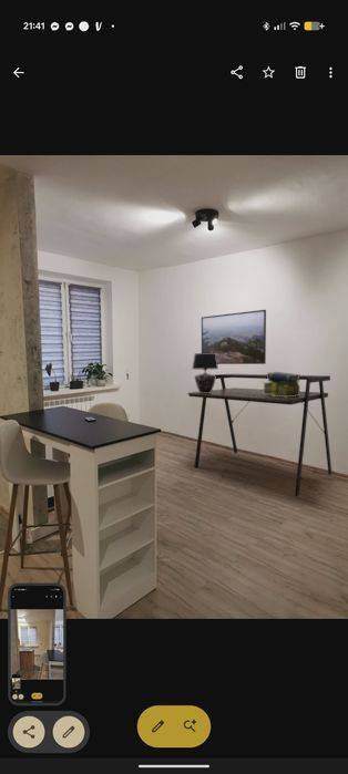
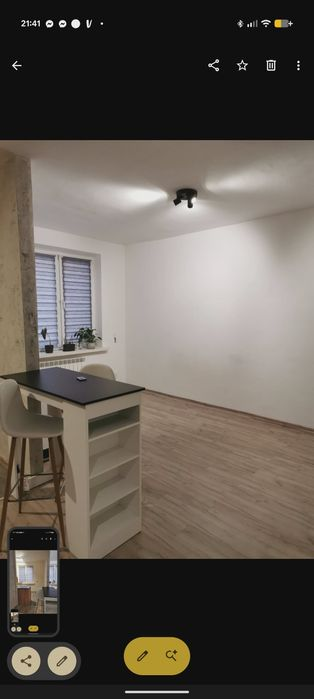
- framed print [201,309,267,365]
- desk [187,373,334,497]
- stack of books [263,371,301,398]
- table lamp [192,352,219,393]
